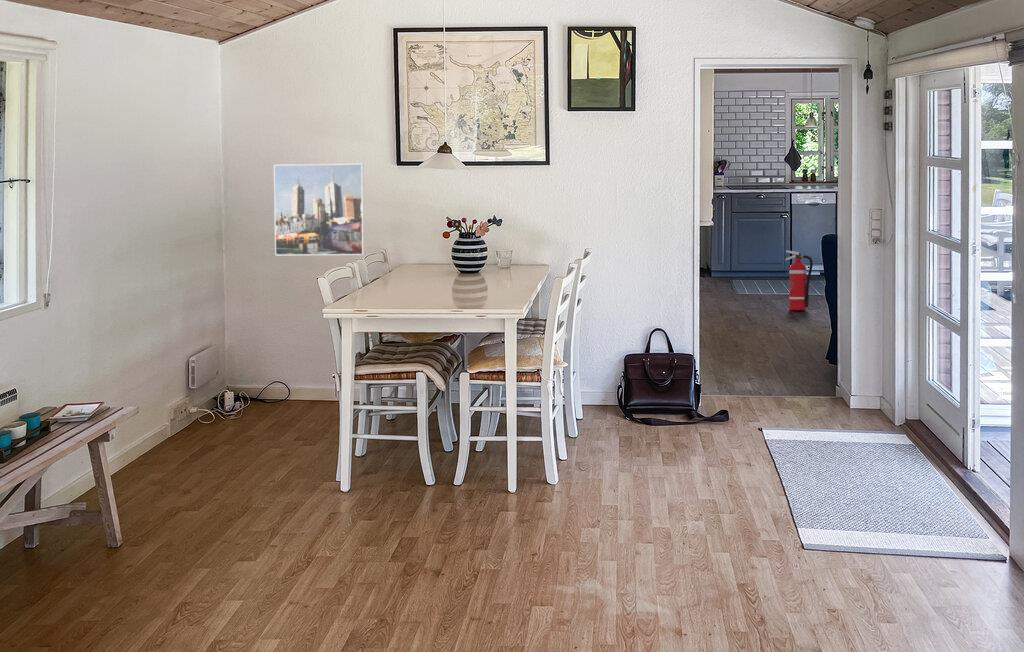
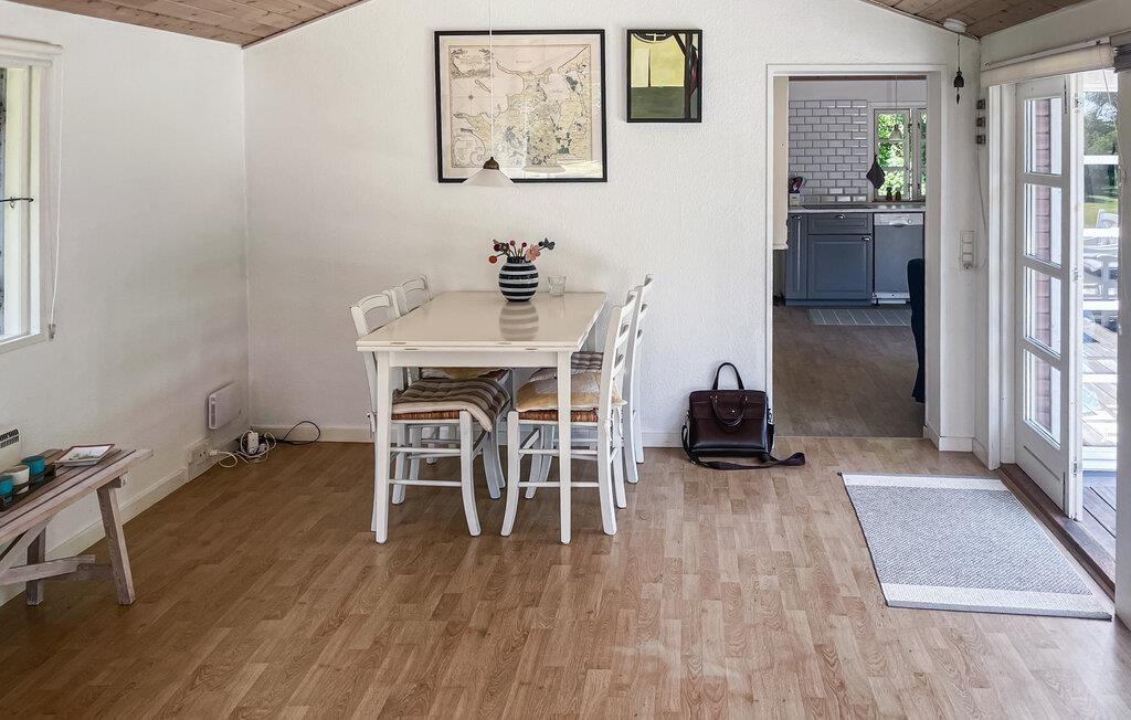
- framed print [273,163,365,256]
- fire extinguisher [784,250,814,311]
